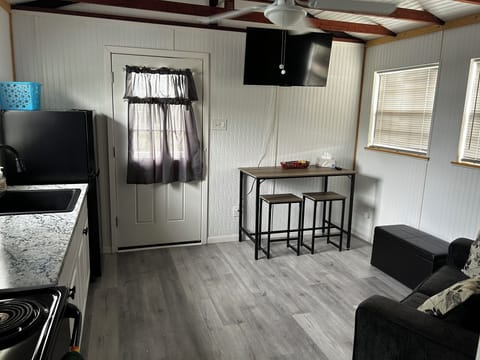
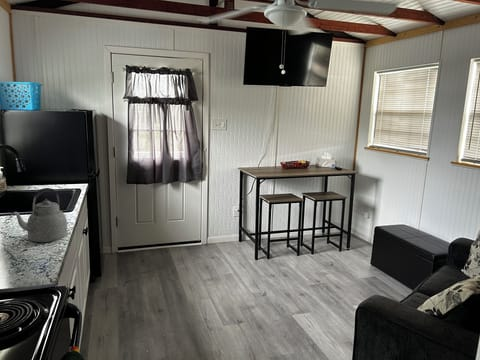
+ kettle [10,187,69,243]
